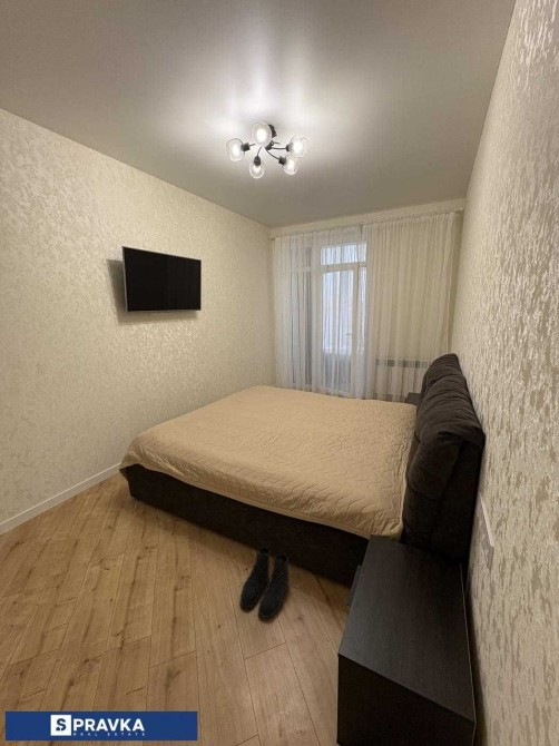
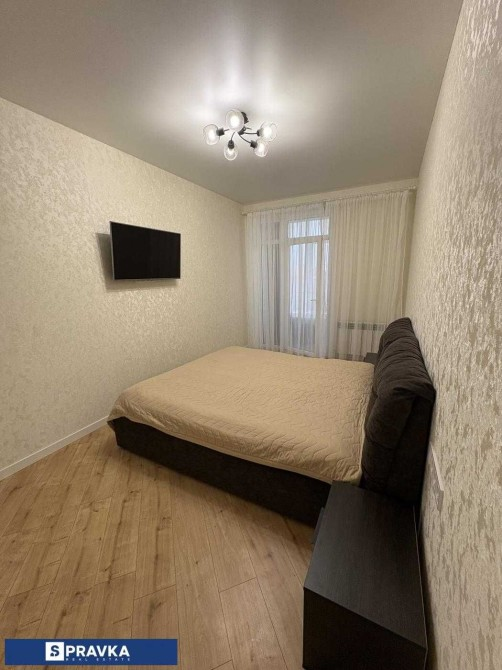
- boots [239,546,290,619]
